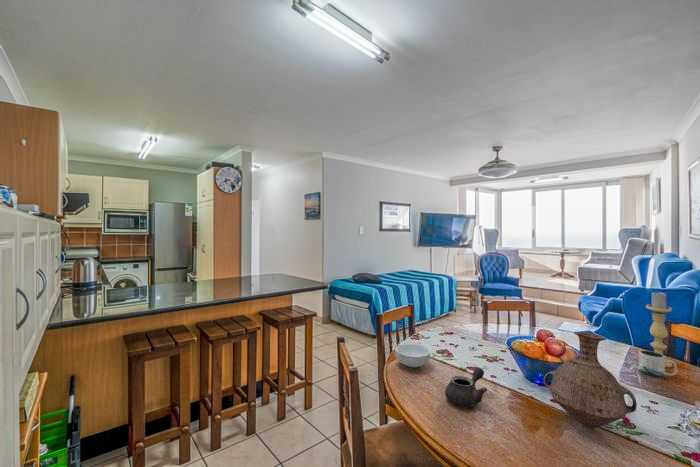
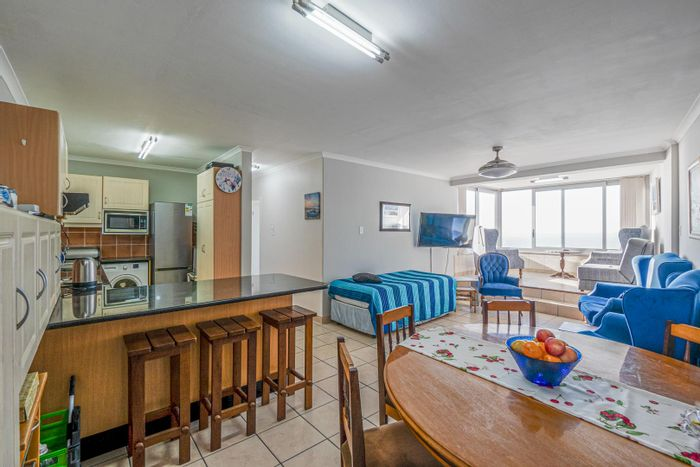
- candle holder [645,290,674,368]
- vase [543,331,638,429]
- mug [638,349,678,380]
- teapot [444,366,488,408]
- cereal bowl [394,343,431,368]
